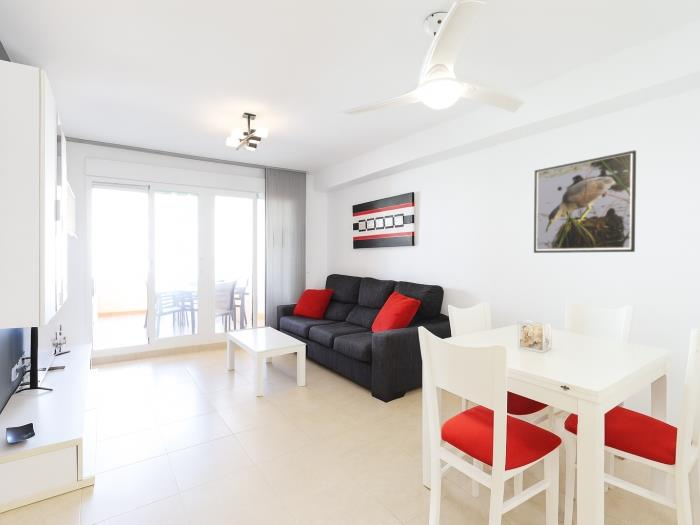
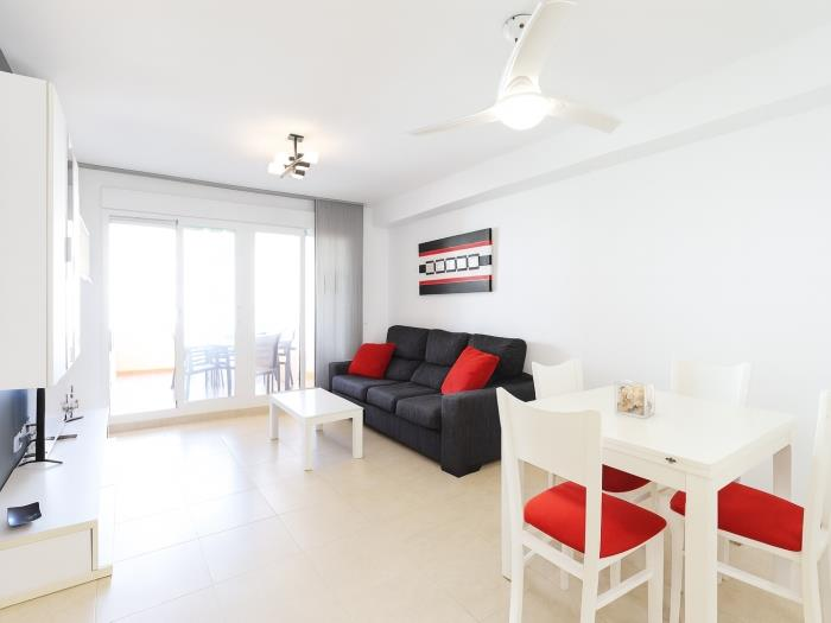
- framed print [533,149,637,254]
